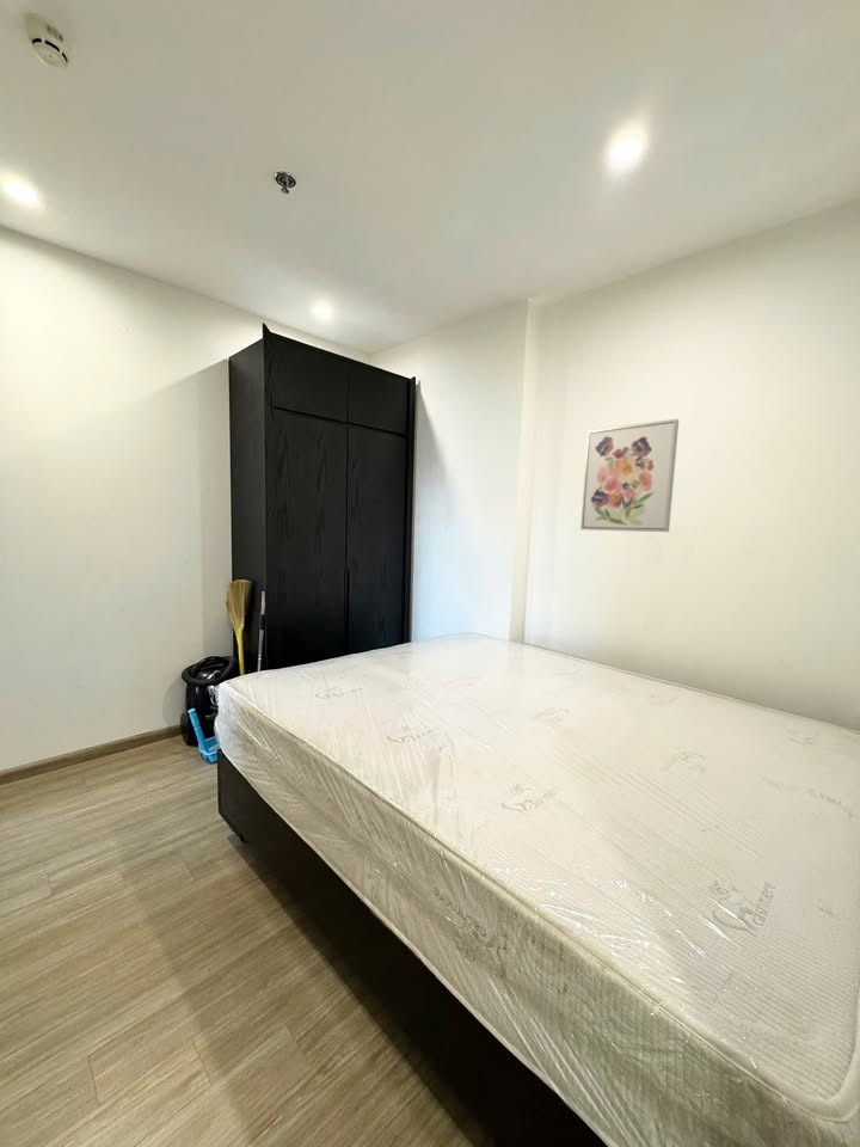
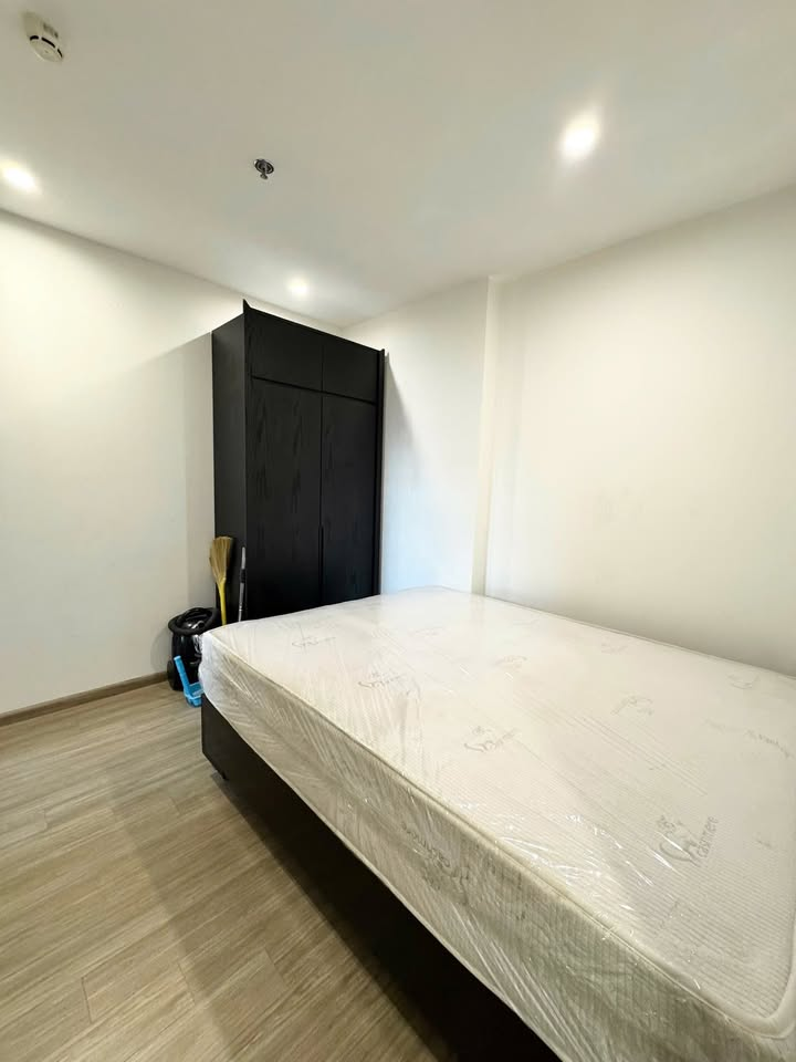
- wall art [579,418,680,533]
